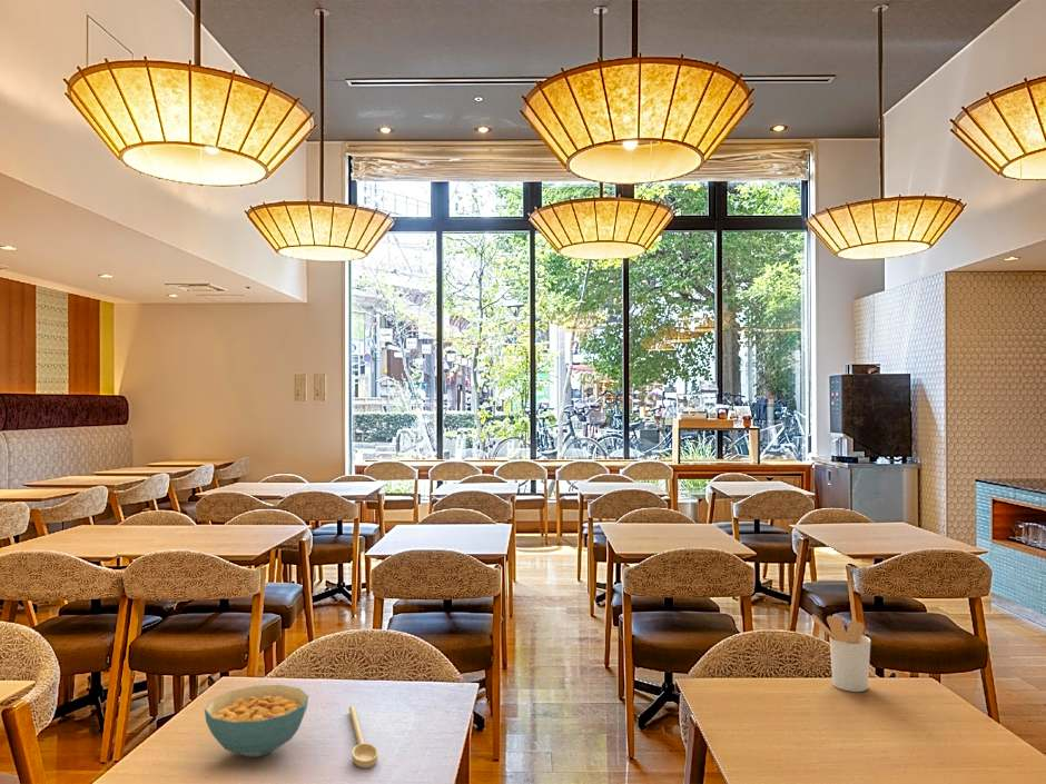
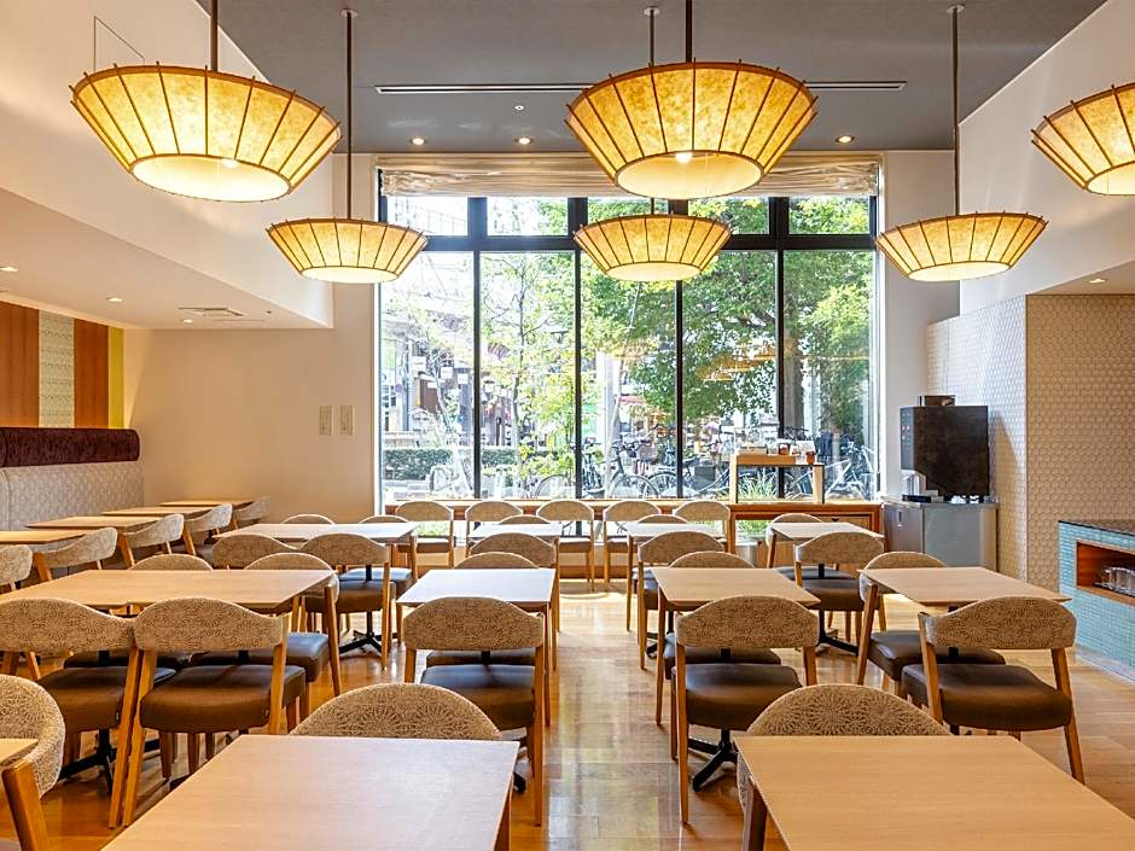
- utensil holder [810,614,871,693]
- cereal bowl [204,684,309,758]
- spoon [348,705,378,770]
